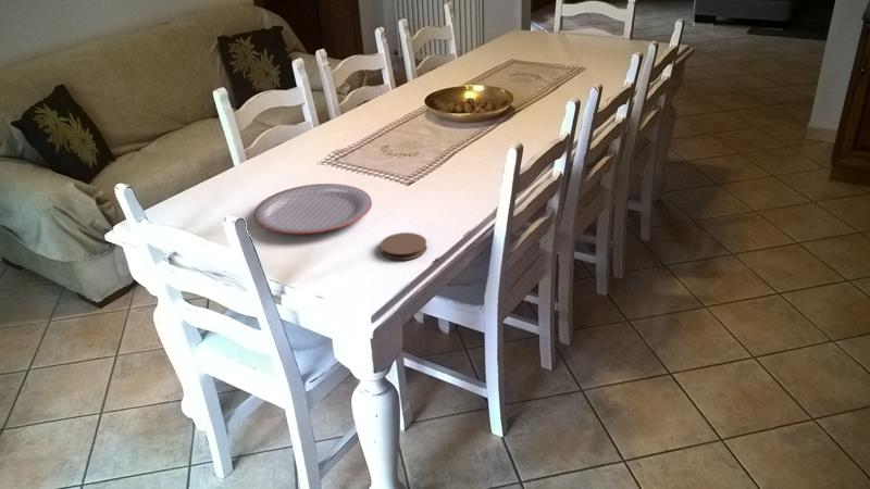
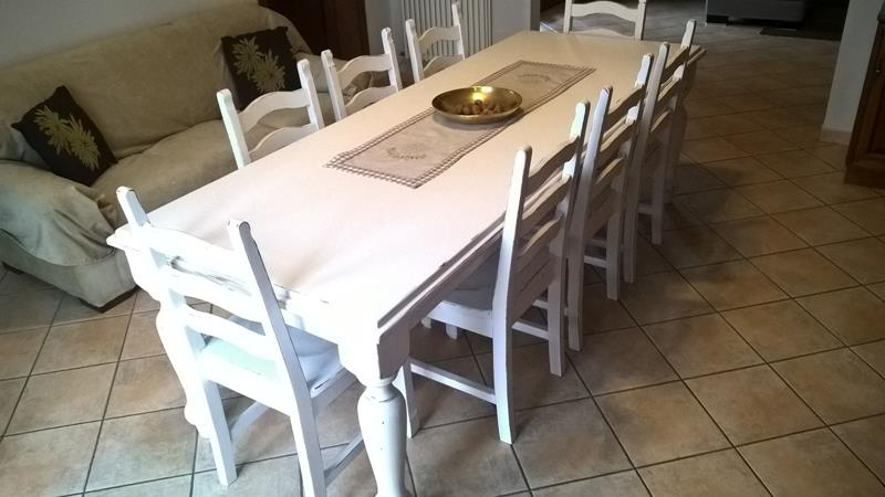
- plate [253,183,373,235]
- coaster [380,231,427,261]
